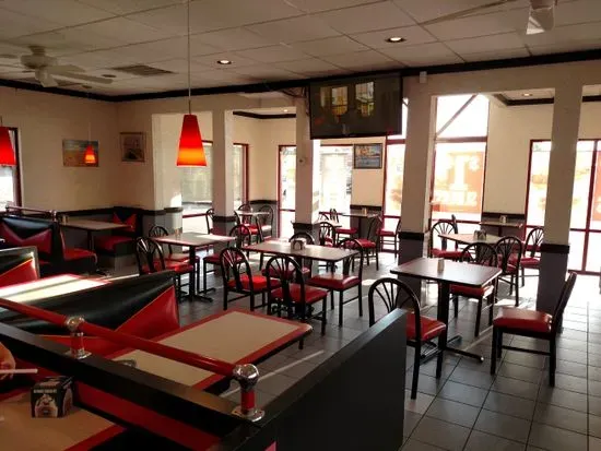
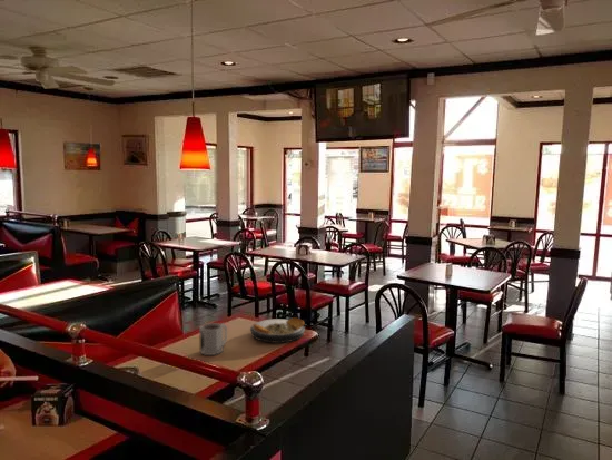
+ plate [249,316,306,344]
+ mug [198,322,228,356]
